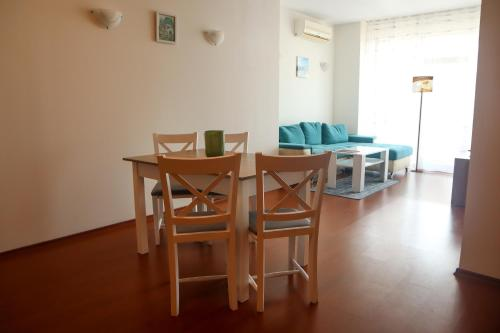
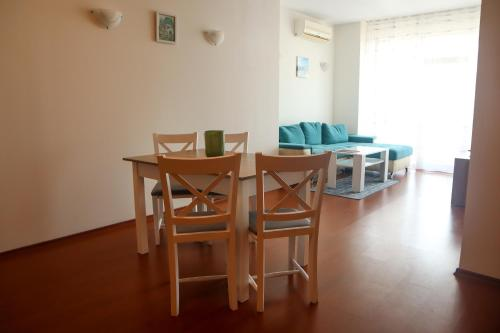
- floor lamp [409,75,434,173]
